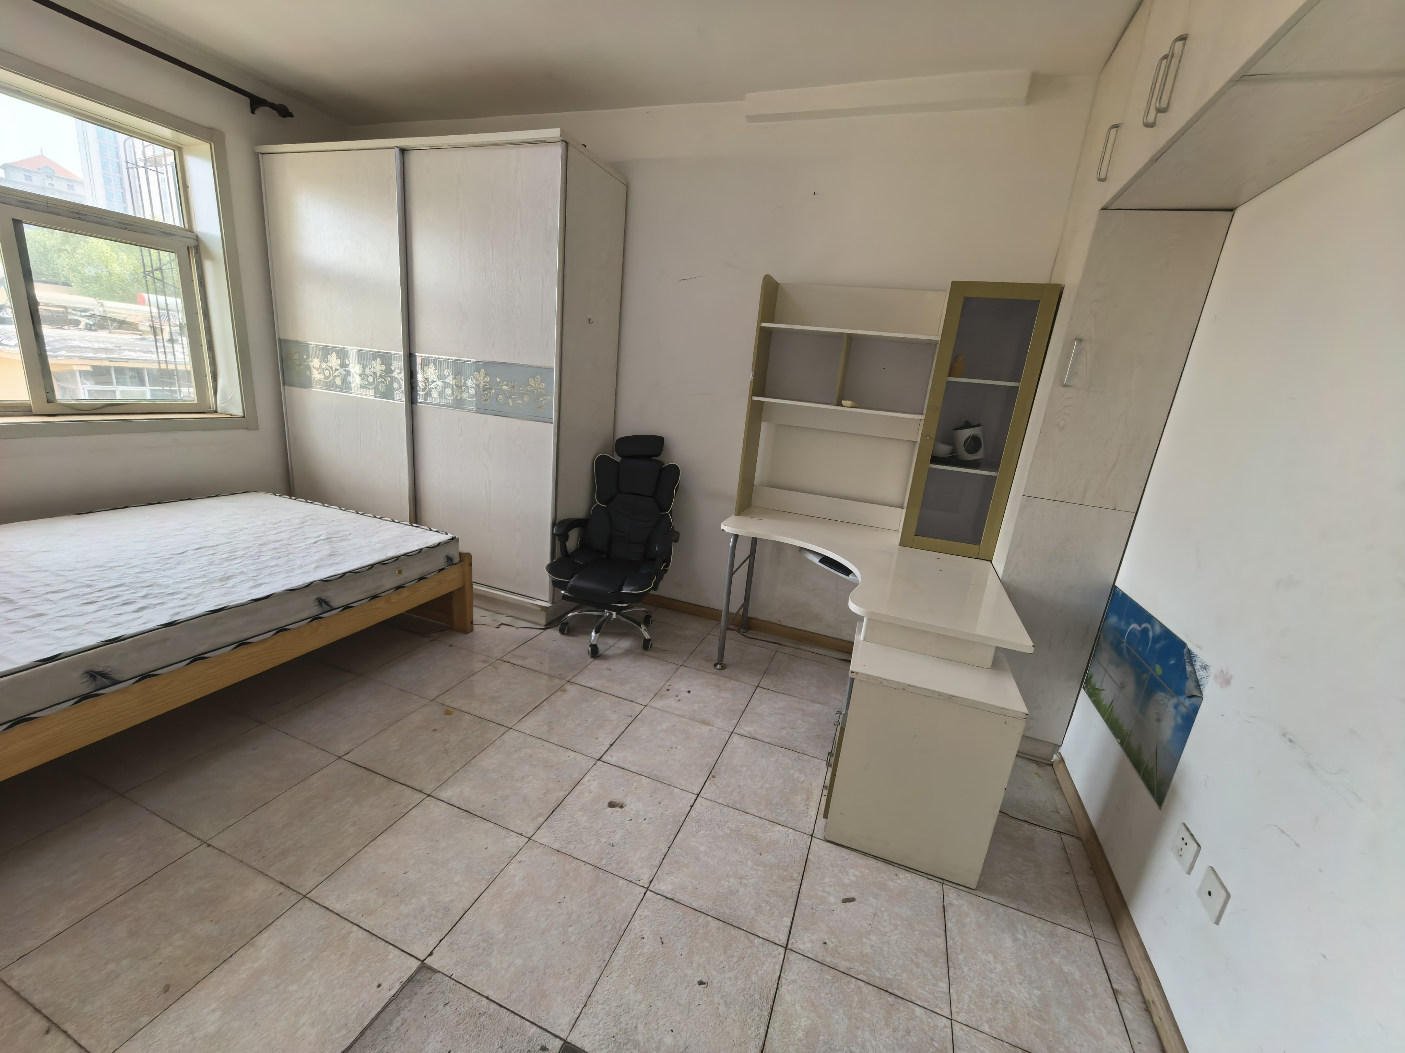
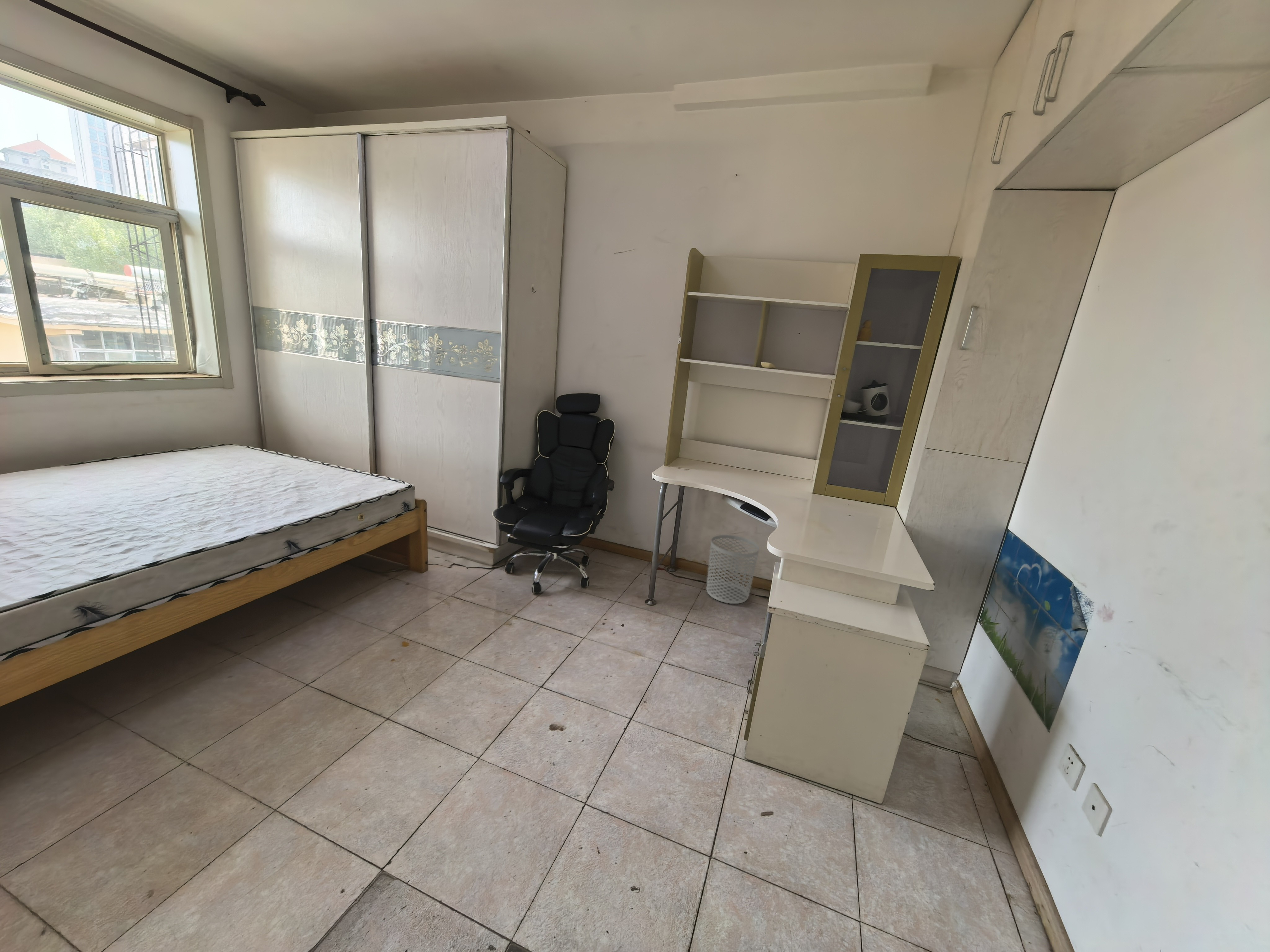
+ waste bin [706,535,760,604]
